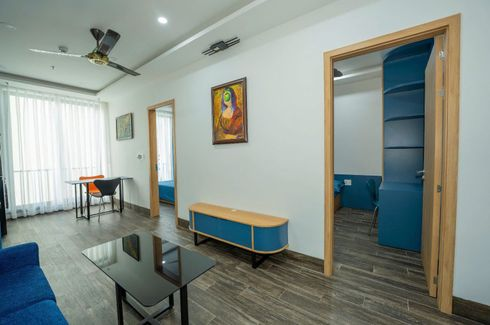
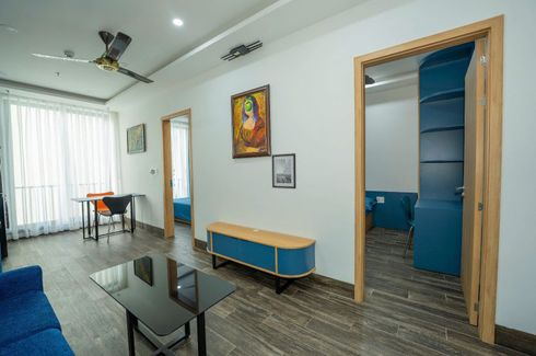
+ wall art [271,152,298,190]
